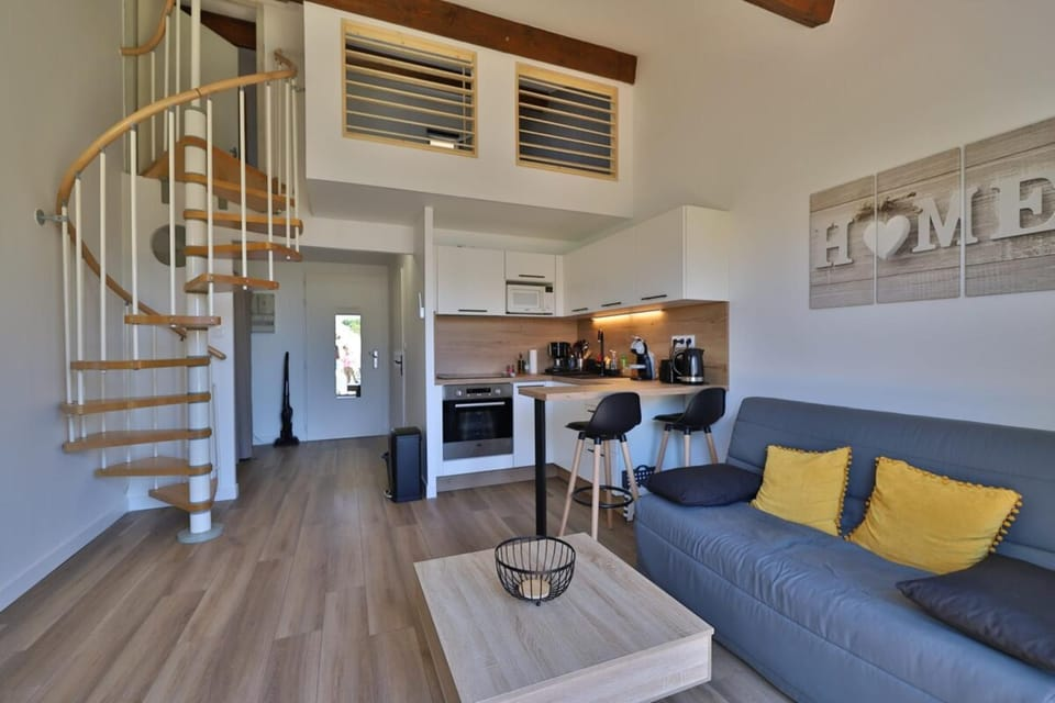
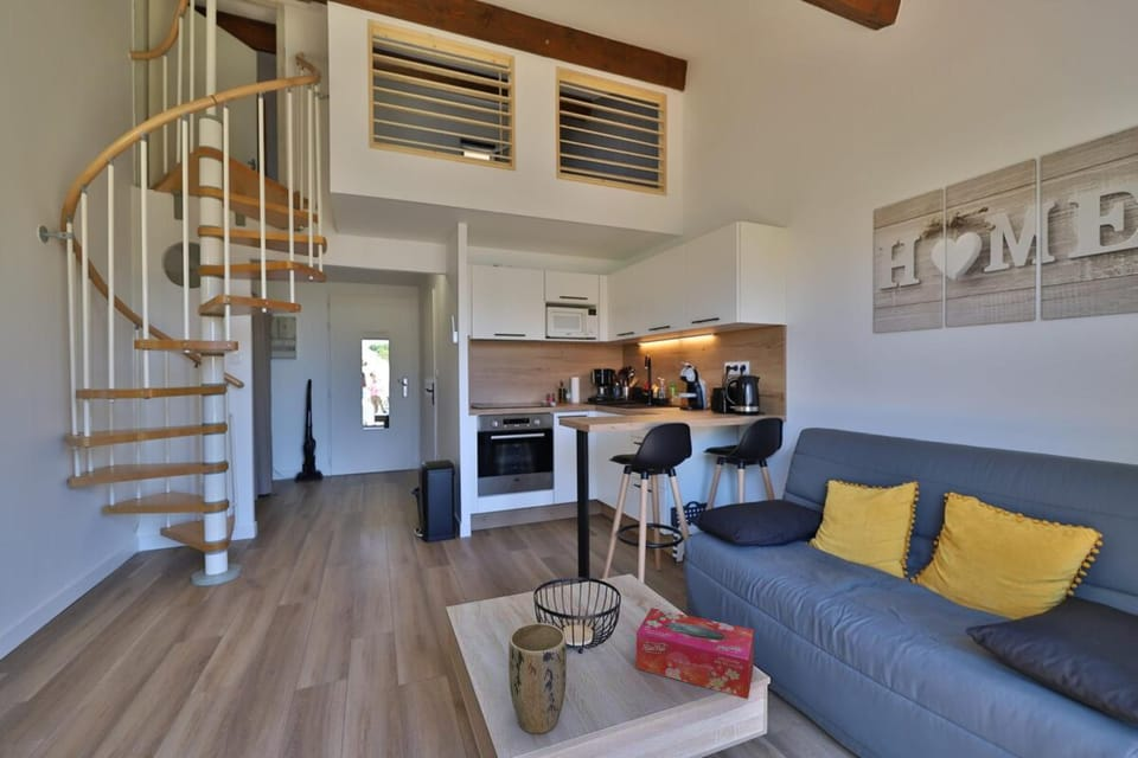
+ plant pot [507,622,568,734]
+ tissue box [635,606,755,700]
